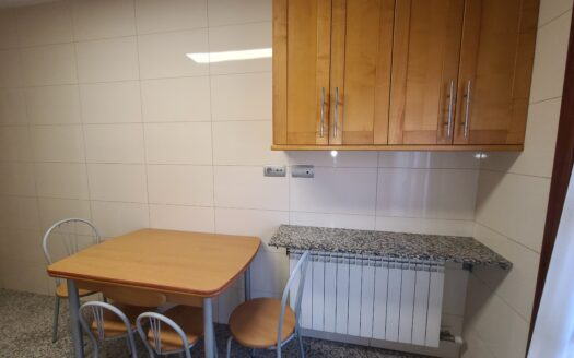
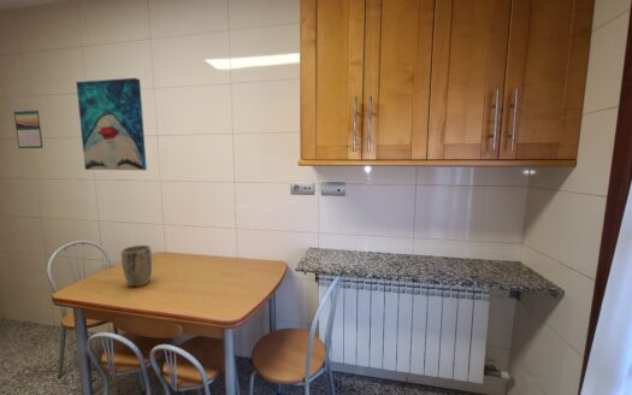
+ plant pot [120,244,153,288]
+ calendar [13,108,45,149]
+ wall art [75,77,148,171]
